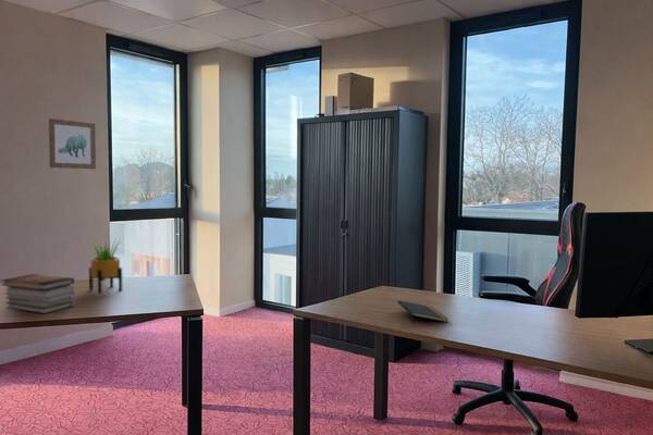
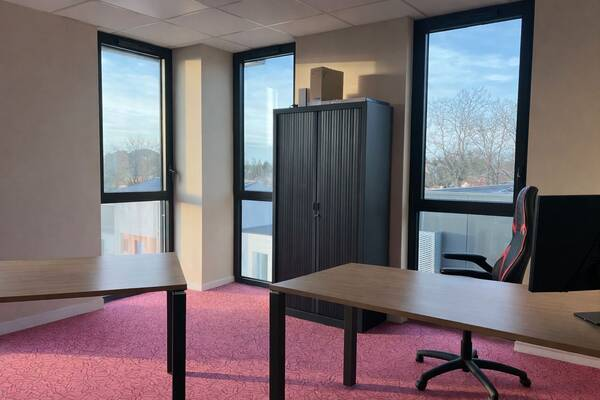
- potted plant [88,238,123,295]
- notepad [396,299,449,324]
- wall art [48,117,97,170]
- book stack [0,273,76,314]
